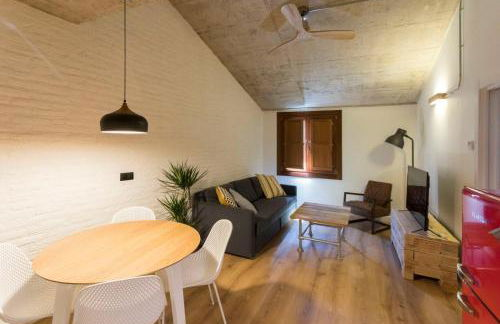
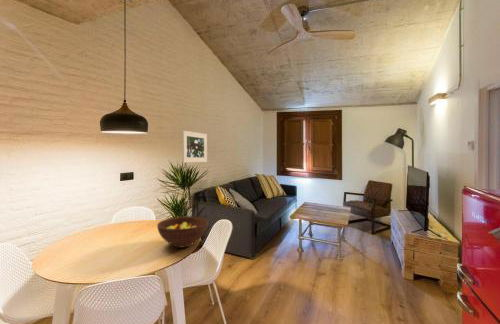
+ fruit bowl [156,216,209,249]
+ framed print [181,130,208,163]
